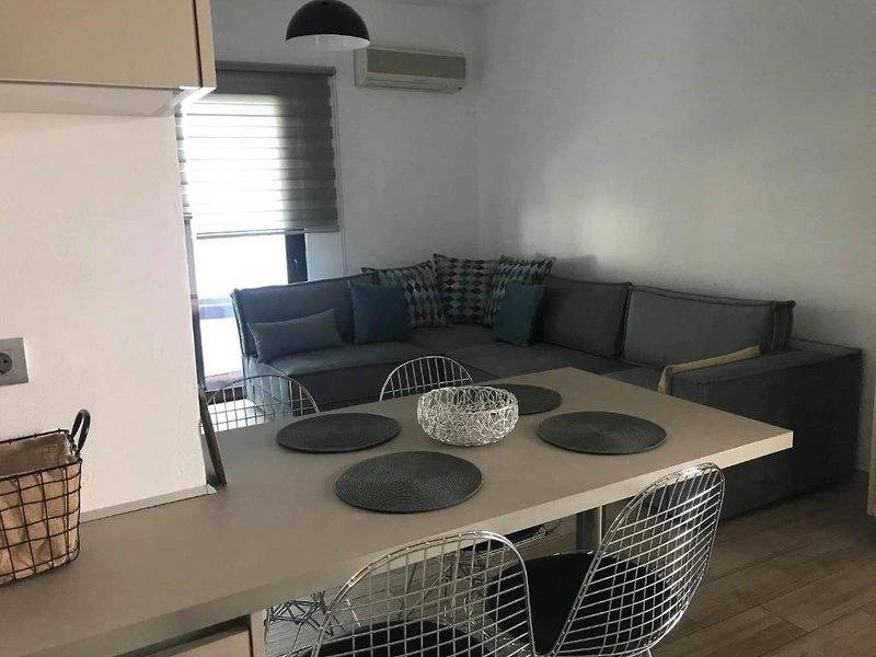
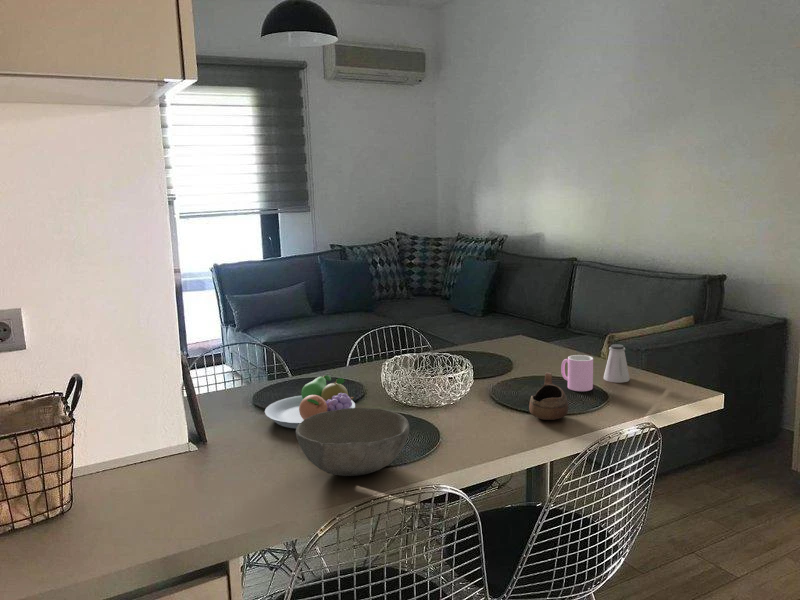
+ saltshaker [603,343,631,384]
+ bowl [295,407,410,477]
+ cup [528,372,569,421]
+ fruit bowl [264,374,356,429]
+ cup [560,354,594,392]
